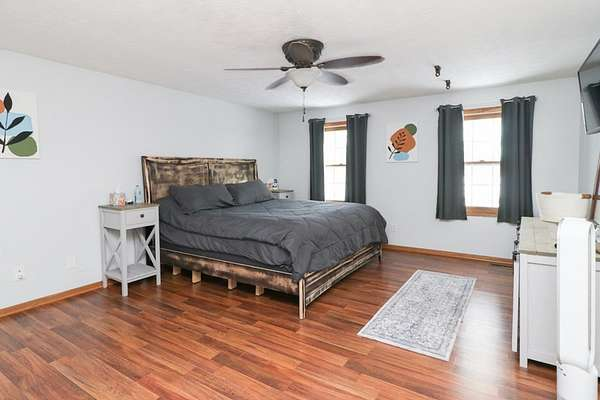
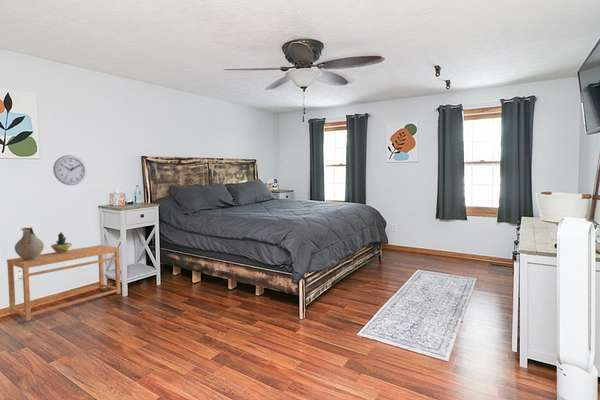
+ ceramic jug [14,226,45,261]
+ wall clock [52,154,88,186]
+ side table [6,244,122,322]
+ potted cactus [50,231,73,254]
